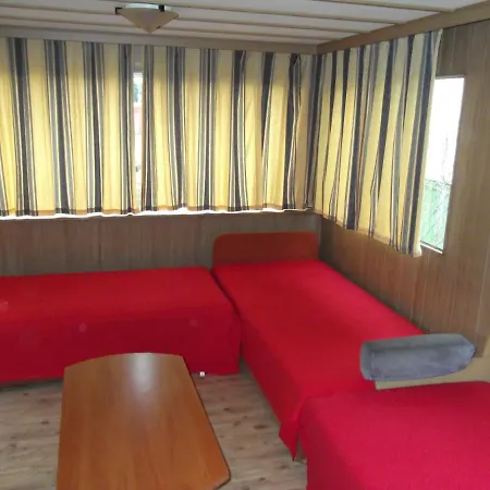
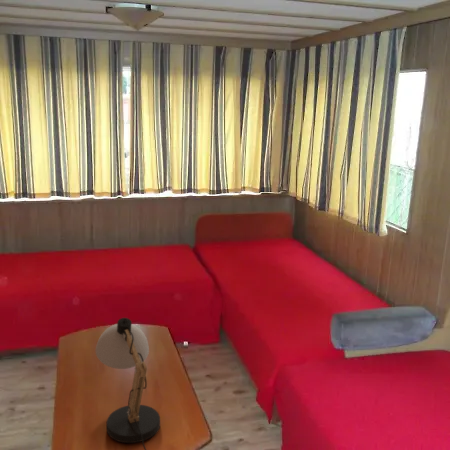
+ desk lamp [94,317,161,450]
